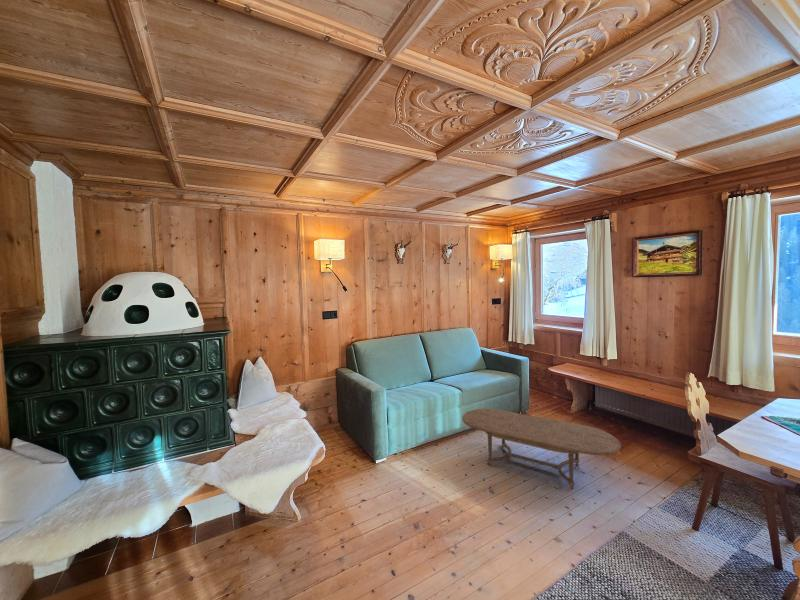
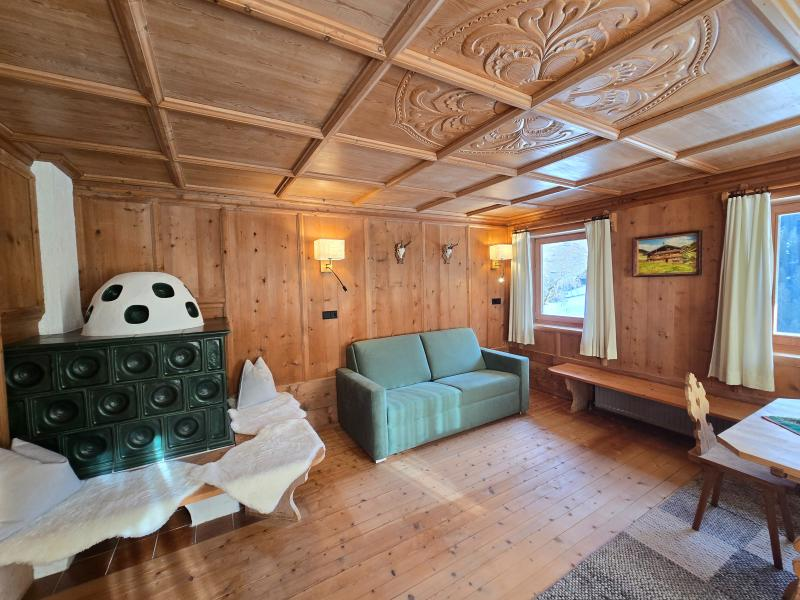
- coffee table [461,408,622,490]
